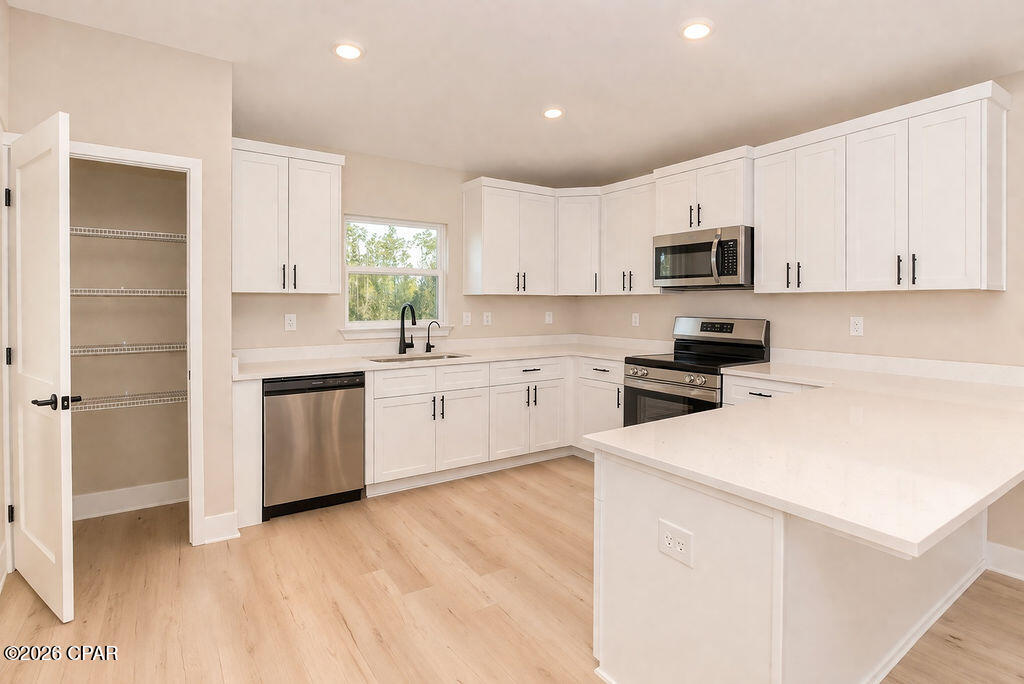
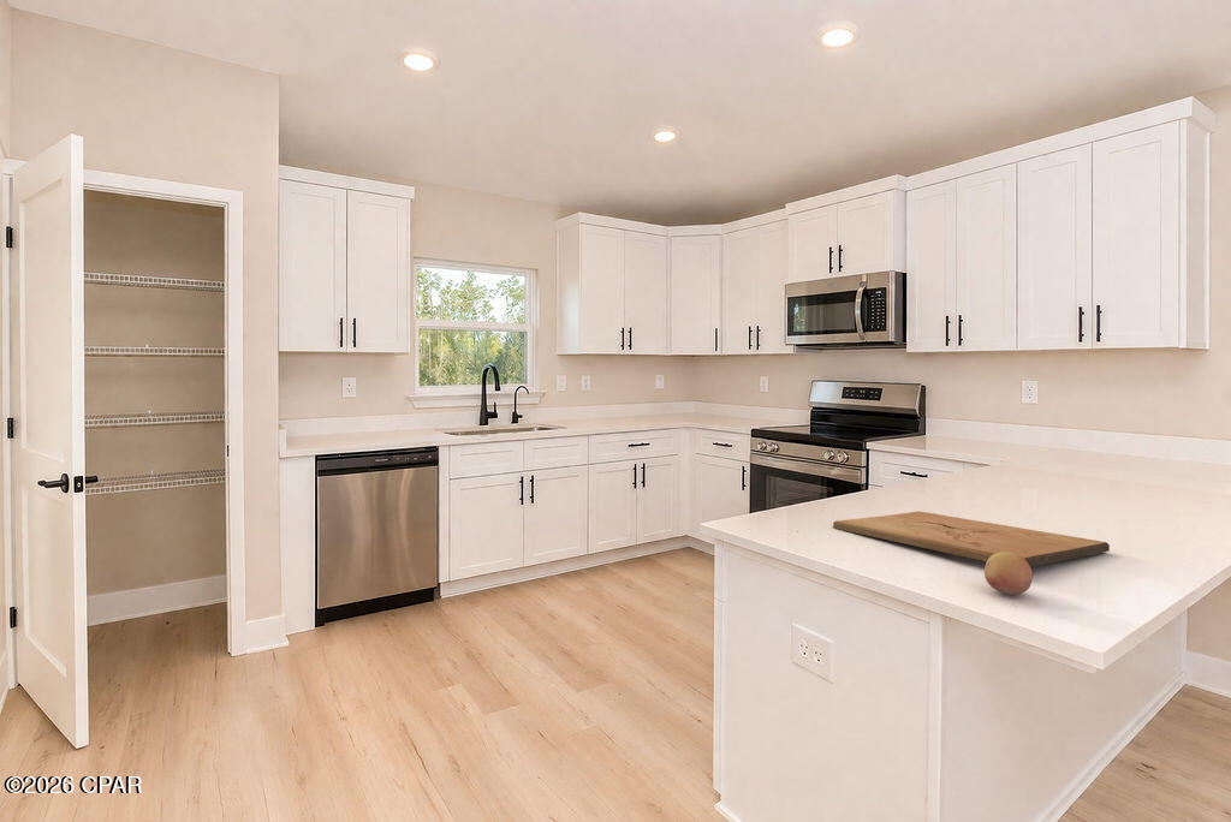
+ fruit [983,552,1034,596]
+ cutting board [832,510,1111,568]
